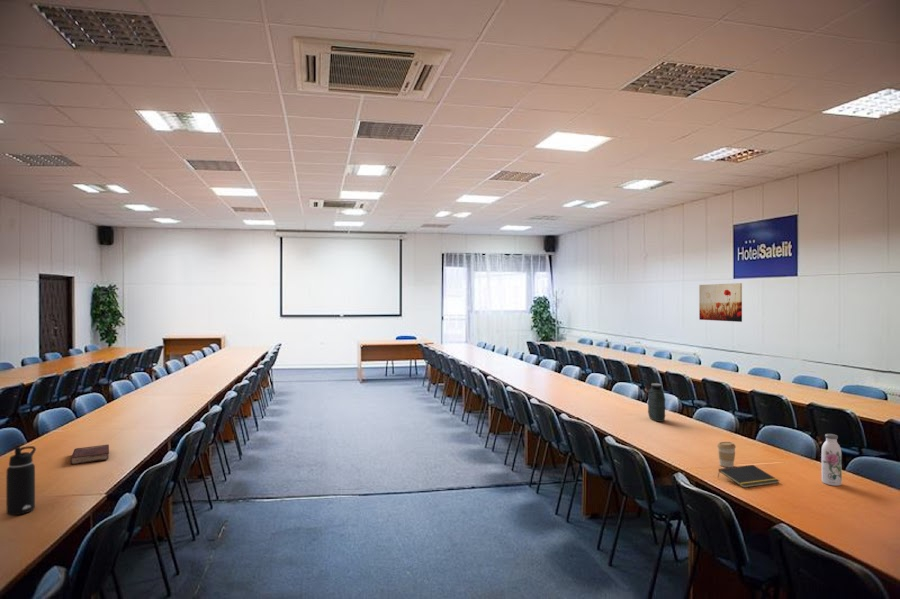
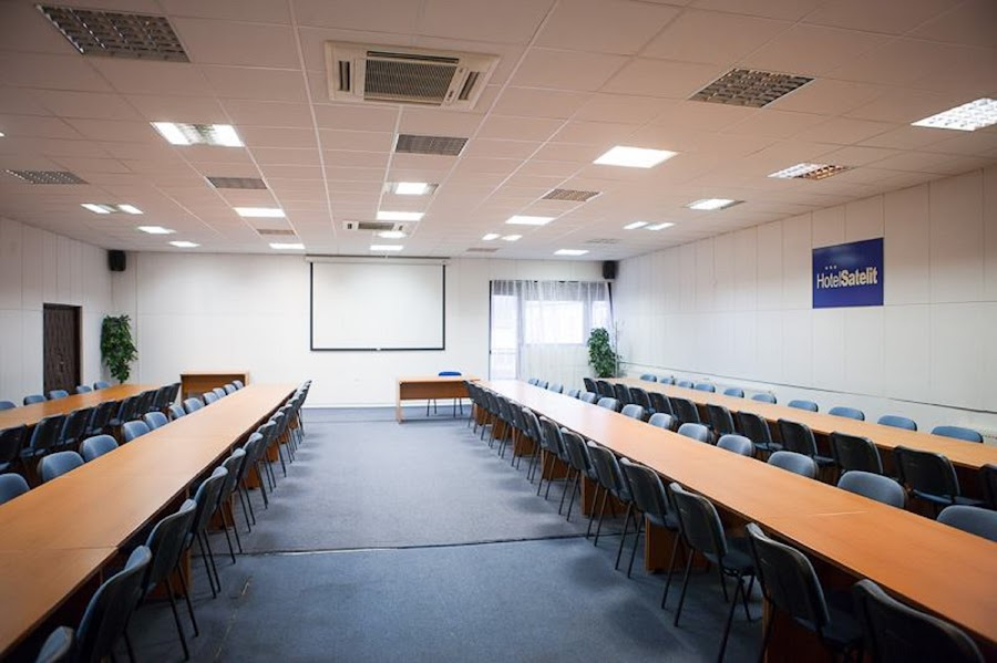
- coffee cup [716,441,737,468]
- wall art [698,282,743,323]
- water bottle [820,433,843,487]
- water bottle [5,445,37,516]
- hardback book [69,444,110,465]
- water jug [647,382,667,423]
- notepad [717,464,780,489]
